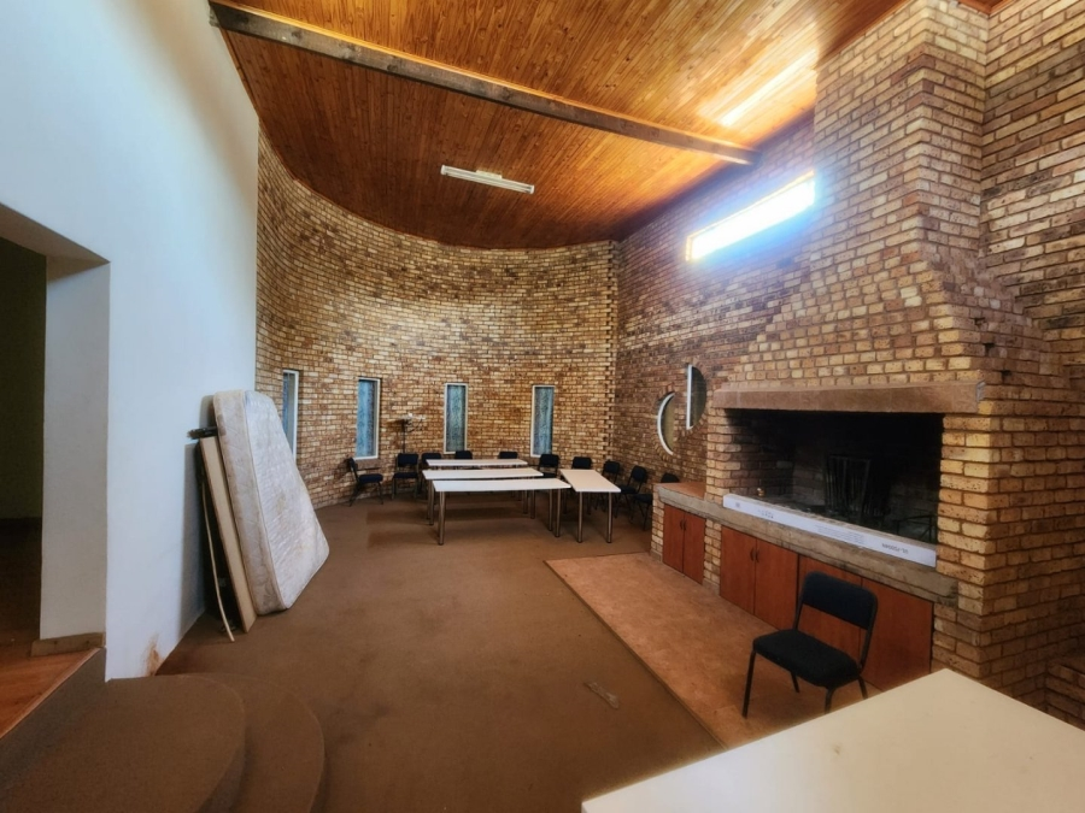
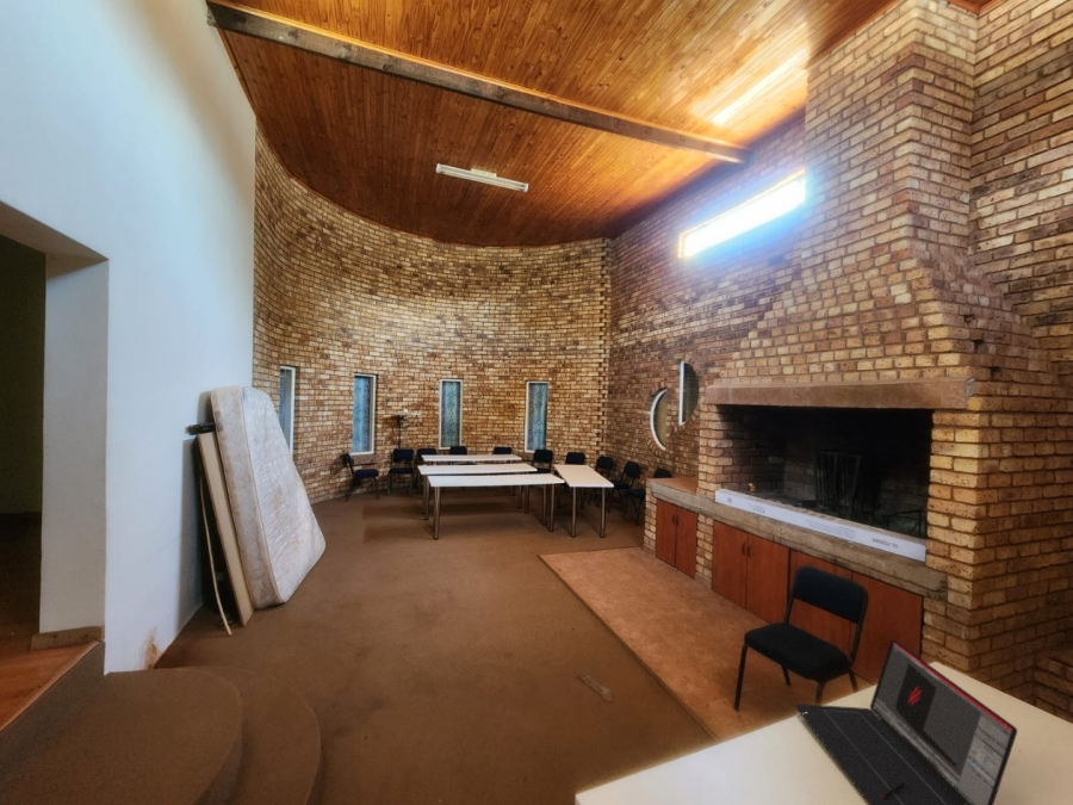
+ laptop [794,638,1018,805]
